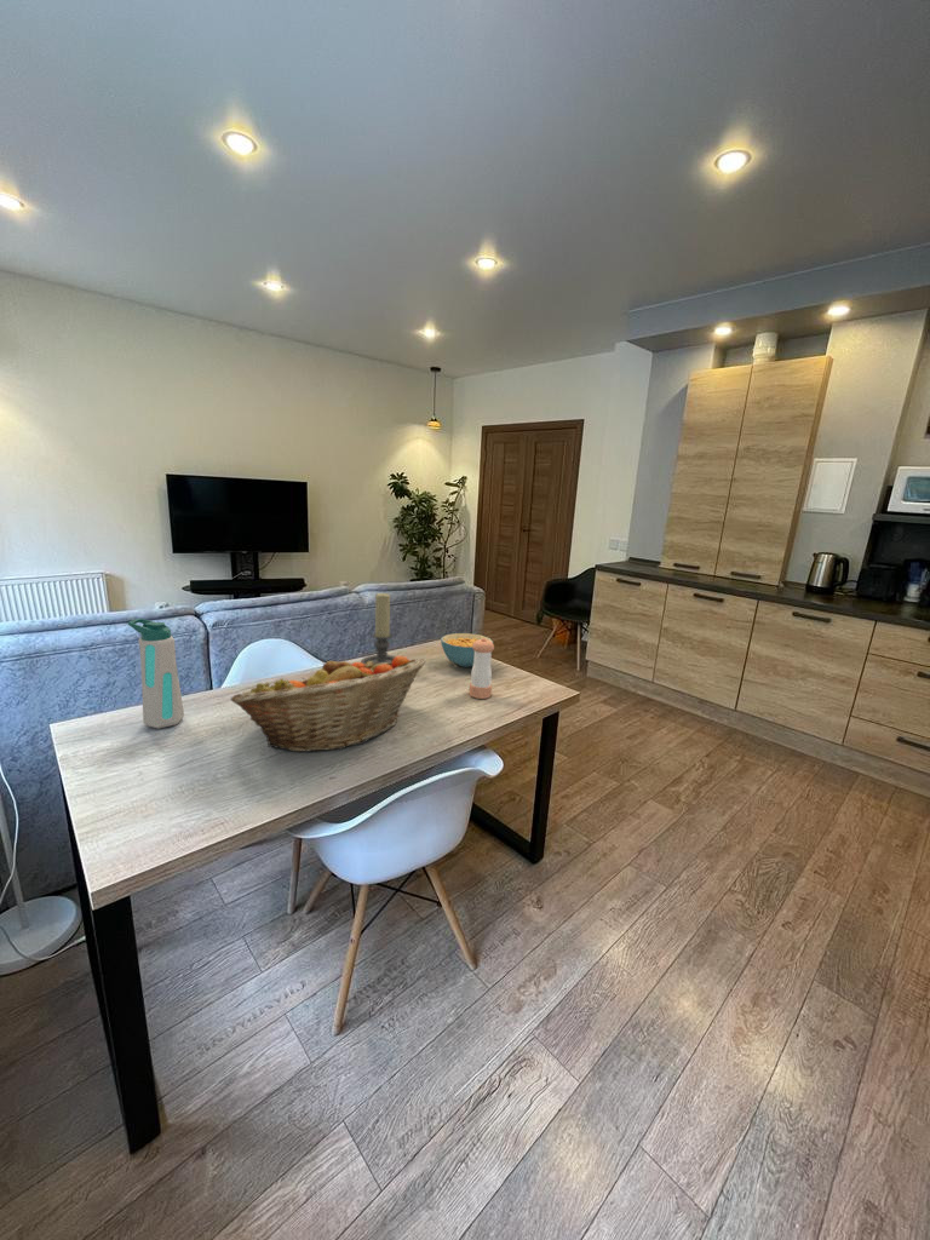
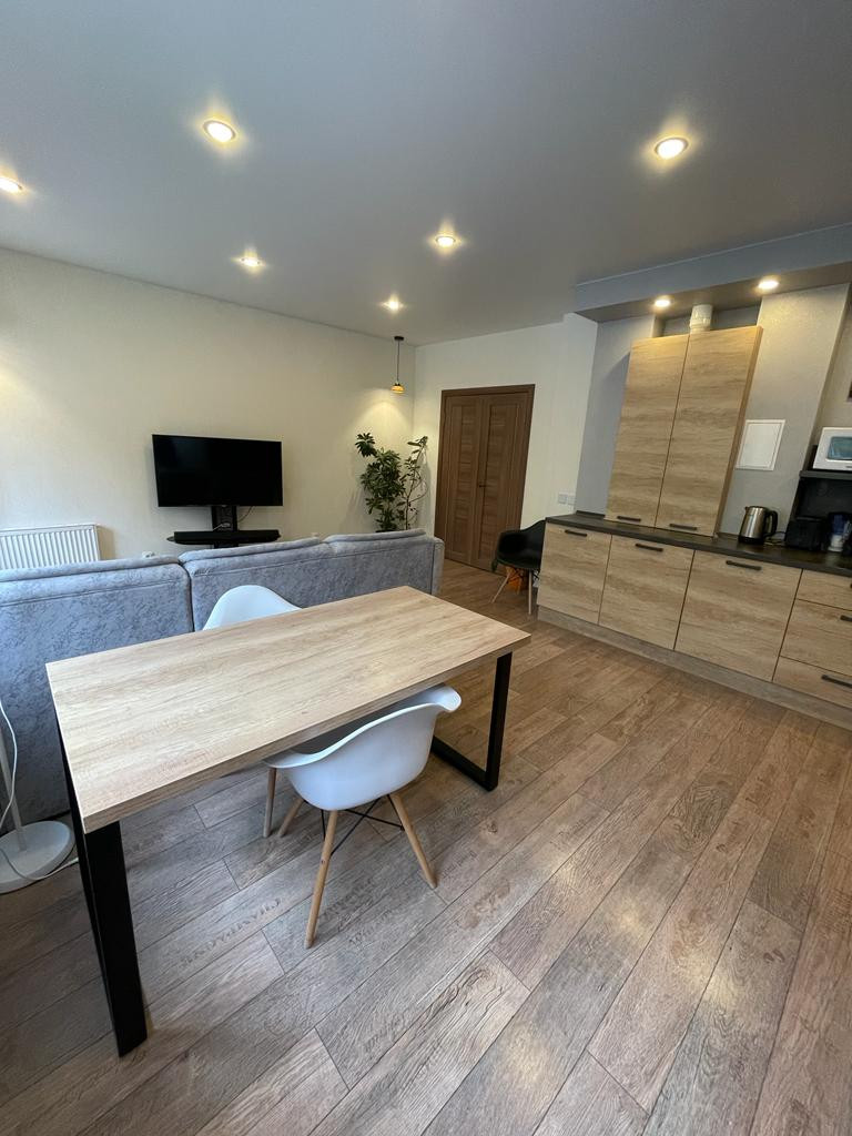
- fruit basket [229,655,426,753]
- water bottle [127,618,185,730]
- cereal bowl [440,632,494,668]
- candle holder [360,591,396,665]
- pepper shaker [469,638,495,700]
